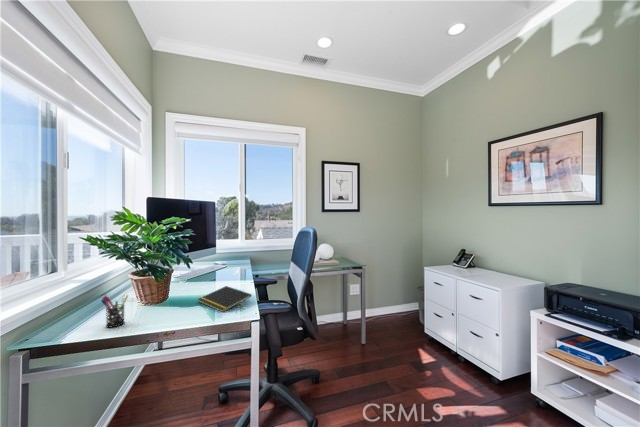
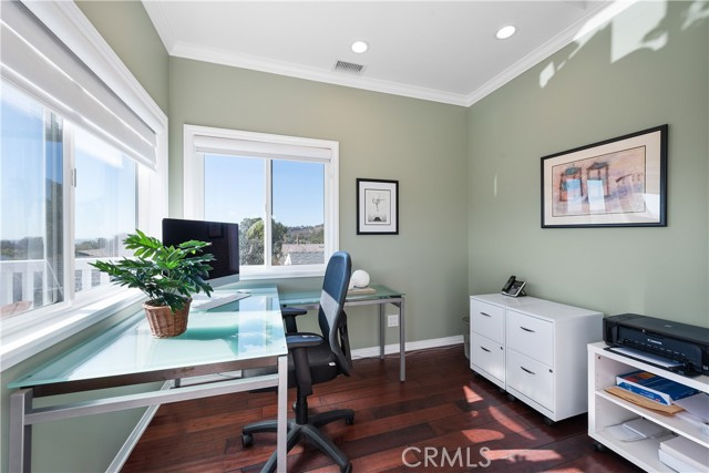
- pen holder [100,294,130,329]
- notepad [197,285,253,313]
